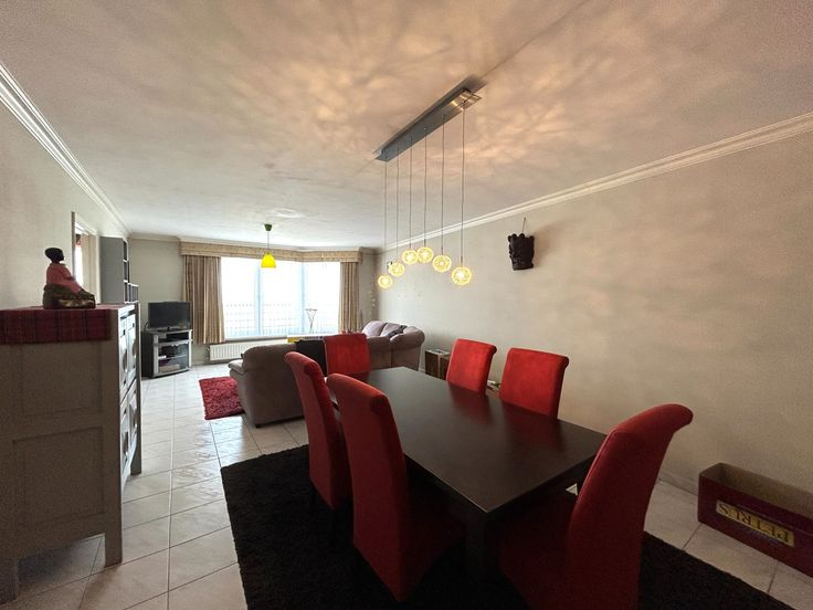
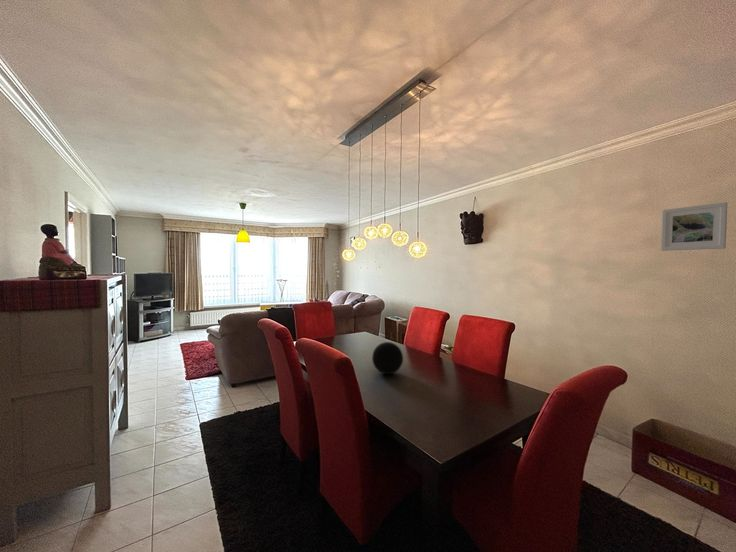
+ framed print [660,201,728,252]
+ decorative ball [371,341,404,375]
